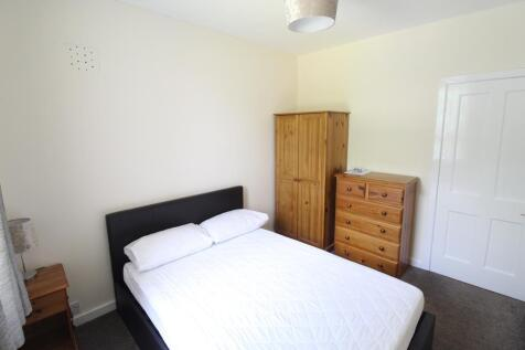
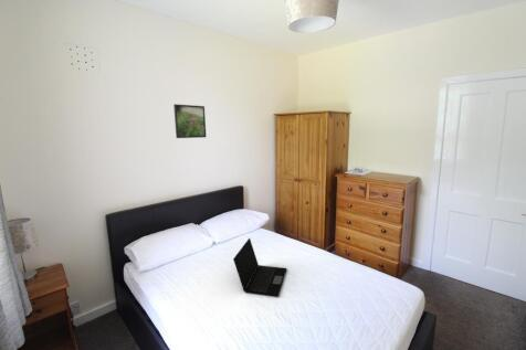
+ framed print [172,103,207,139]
+ laptop [232,237,288,298]
